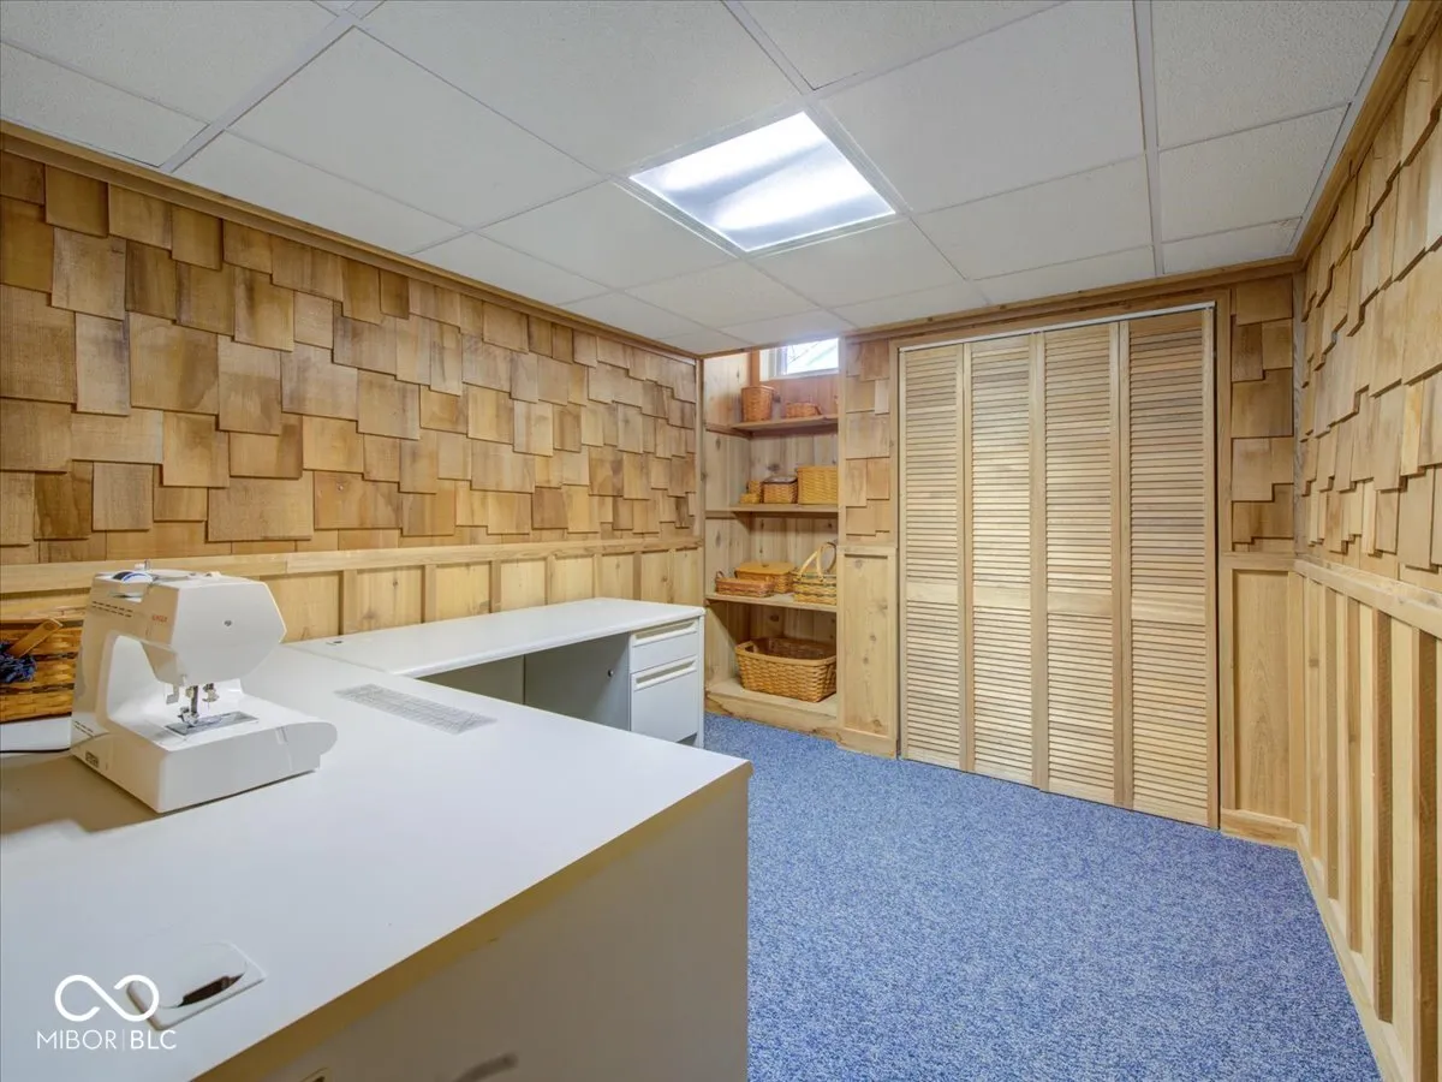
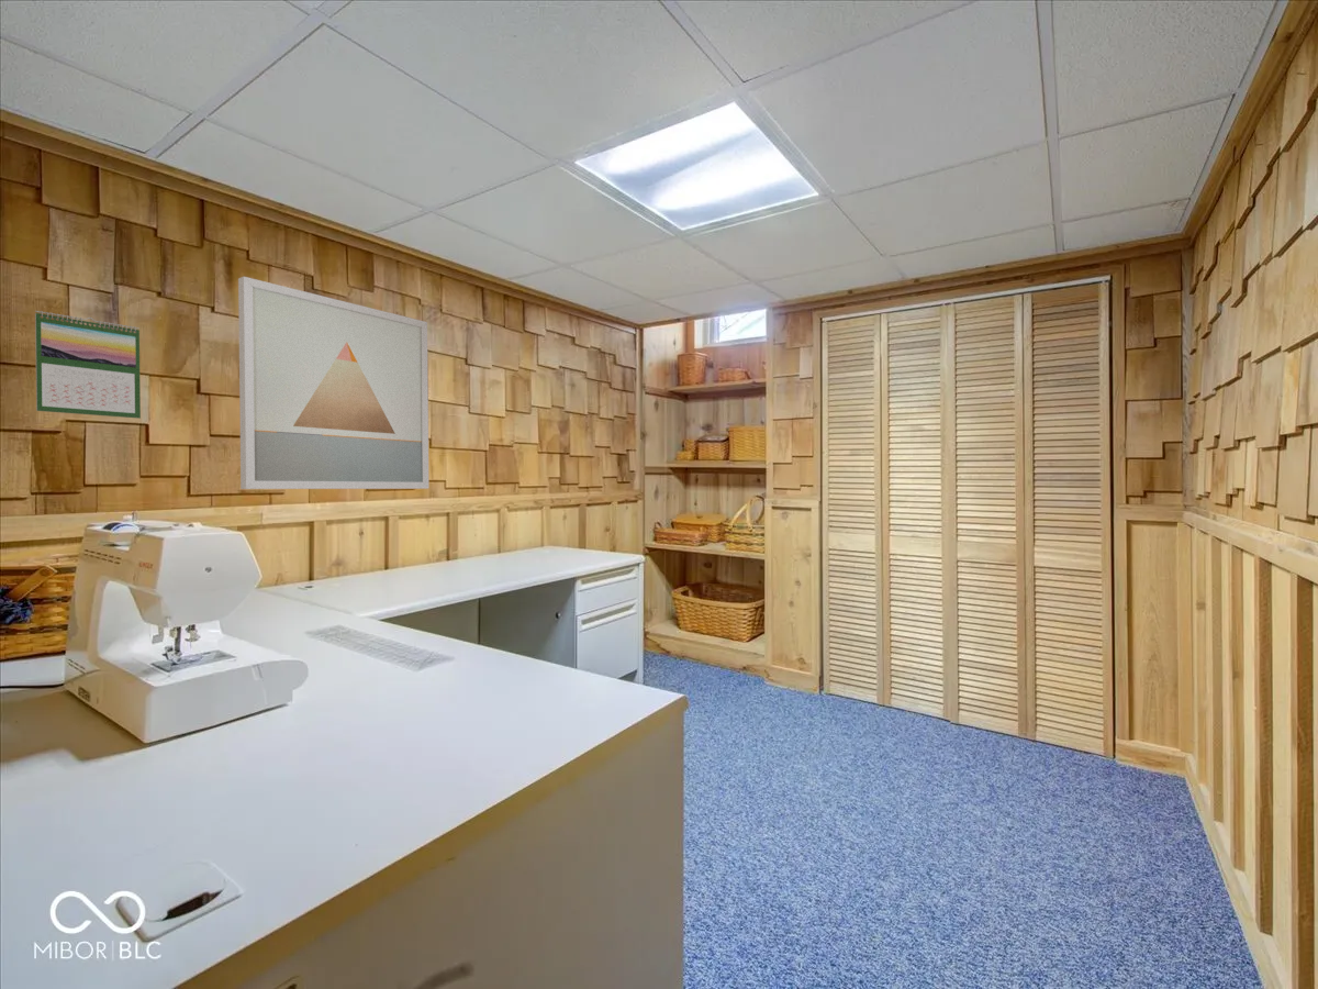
+ wall art [237,276,429,490]
+ calendar [34,310,142,420]
